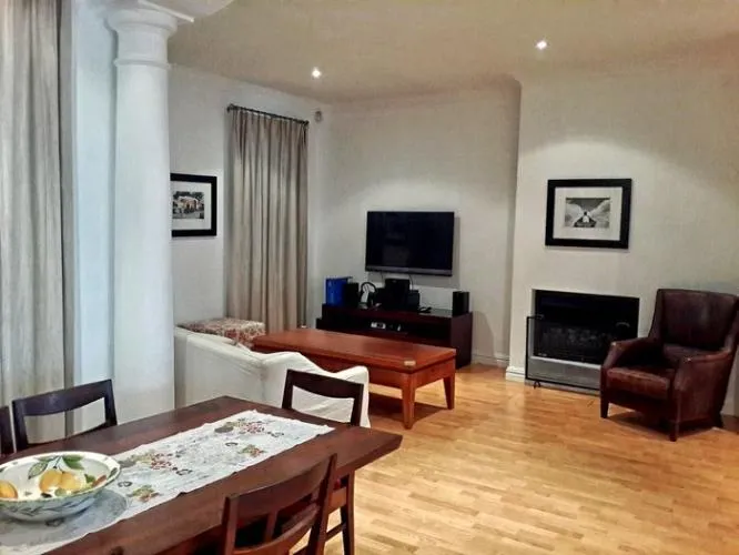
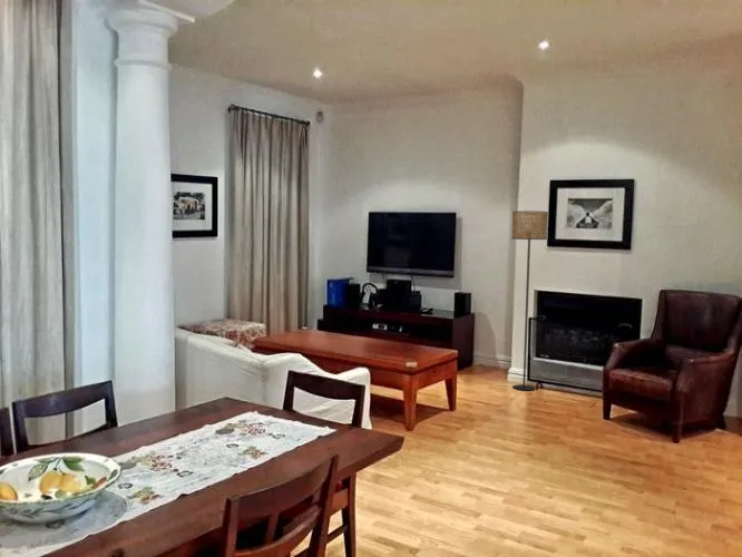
+ floor lamp [510,209,549,391]
